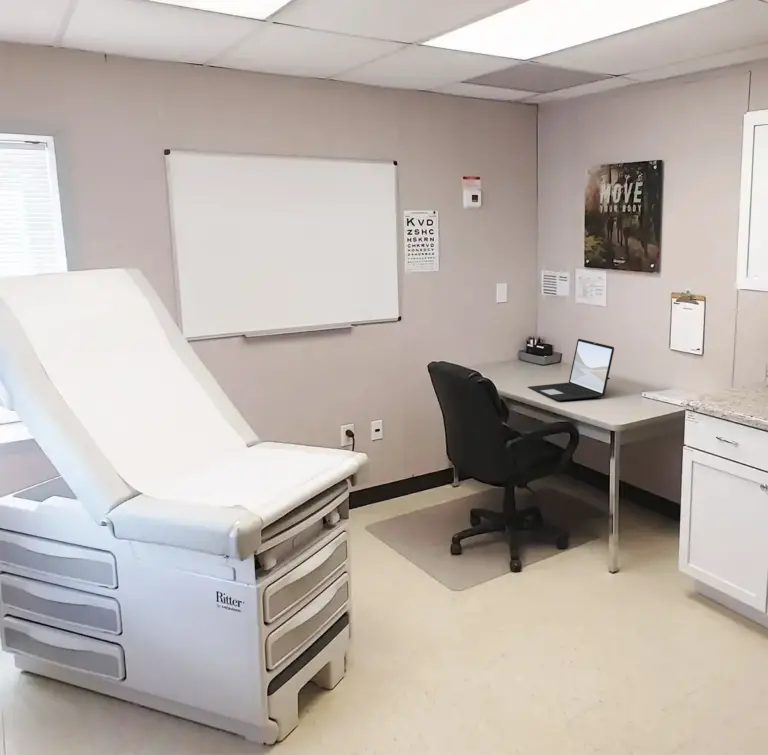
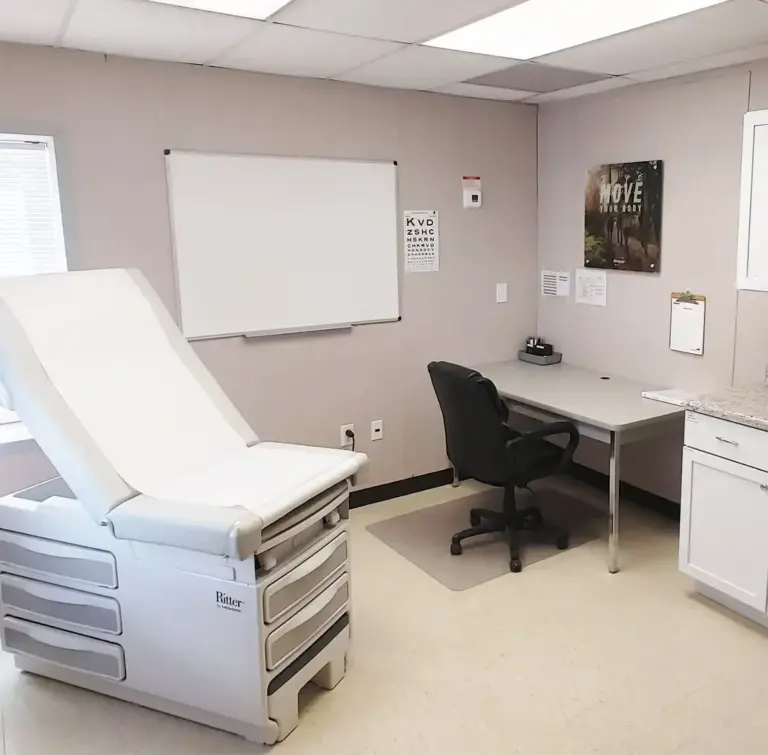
- laptop [527,338,615,402]
